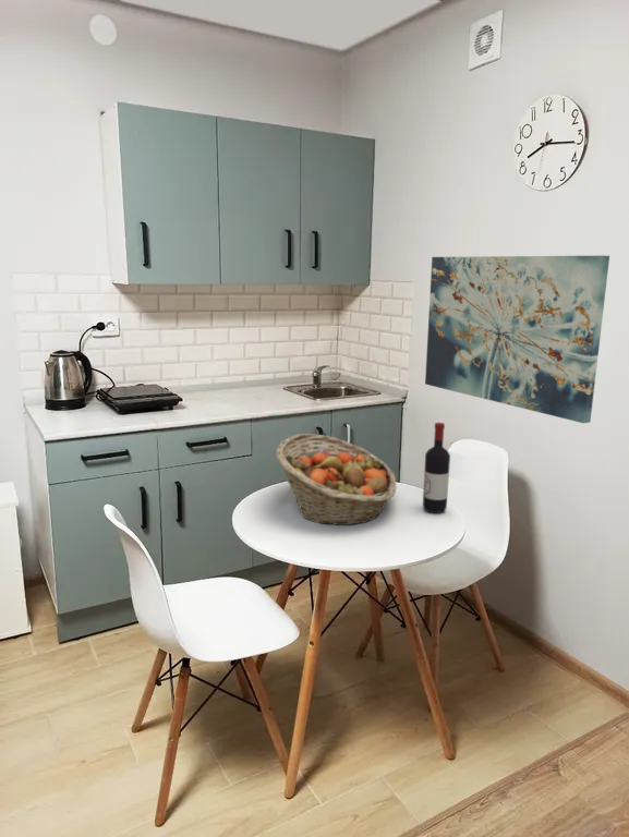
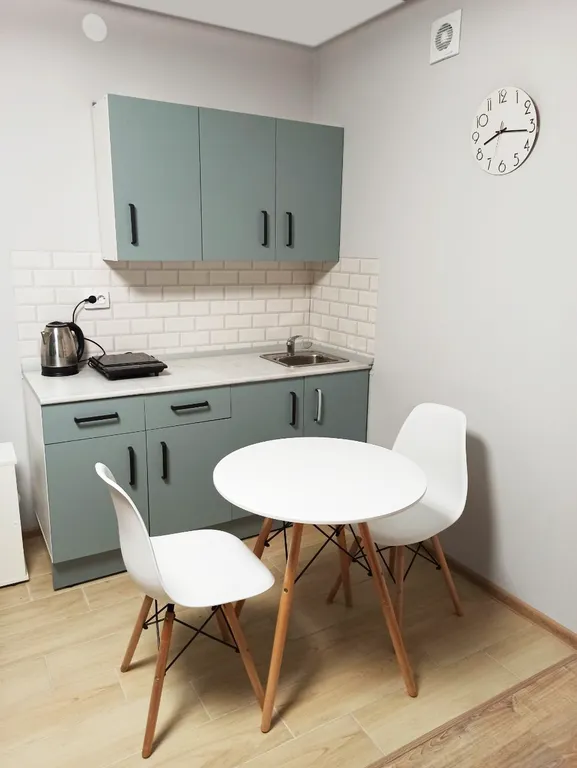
- fruit basket [275,433,397,526]
- wine bottle [422,422,451,514]
- wall art [424,255,610,424]
